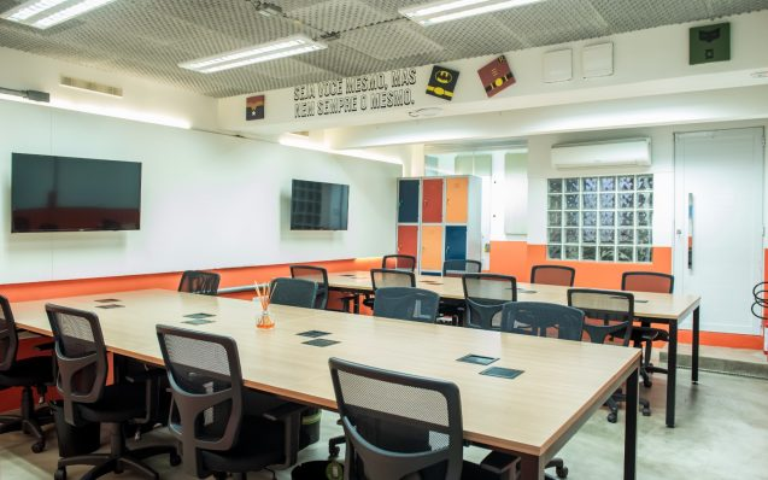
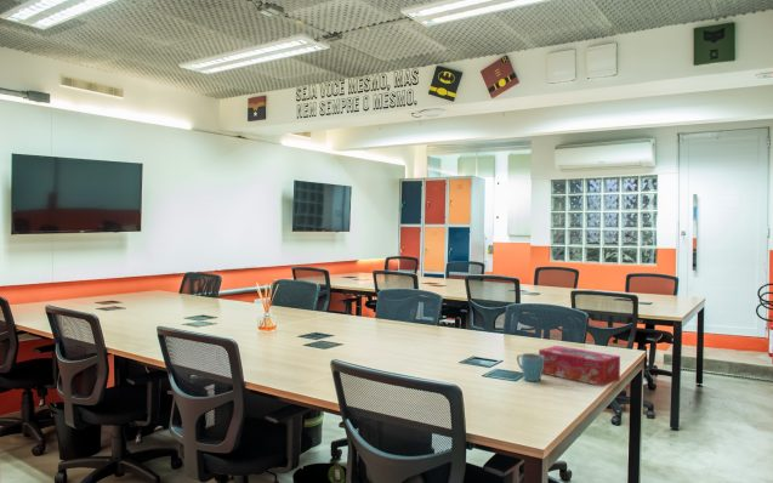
+ tissue box [538,345,621,387]
+ mug [516,352,544,382]
